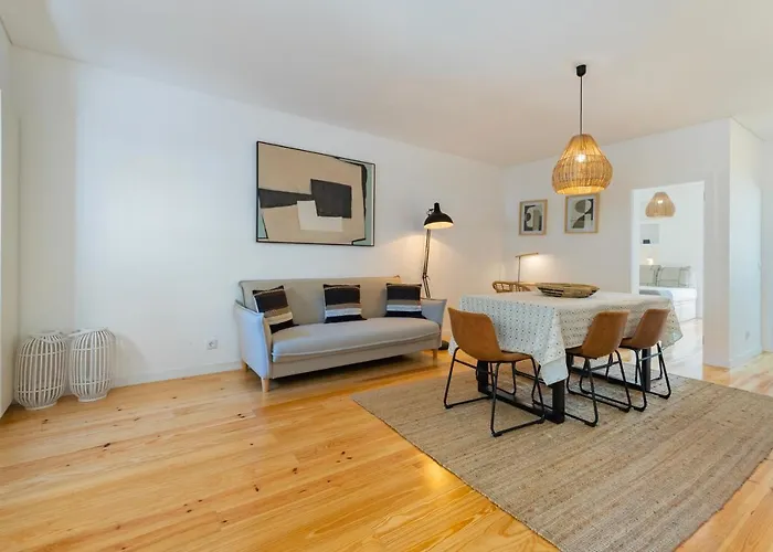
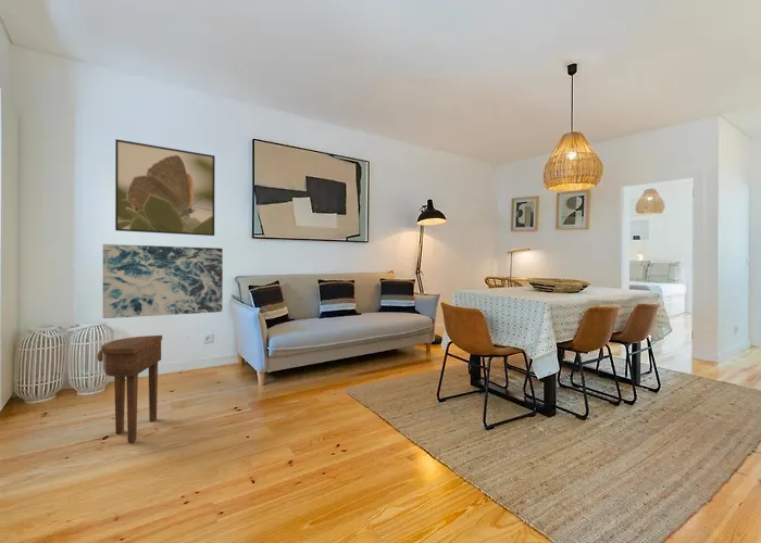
+ wall art [102,243,224,319]
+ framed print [114,138,216,237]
+ side table [96,334,163,444]
